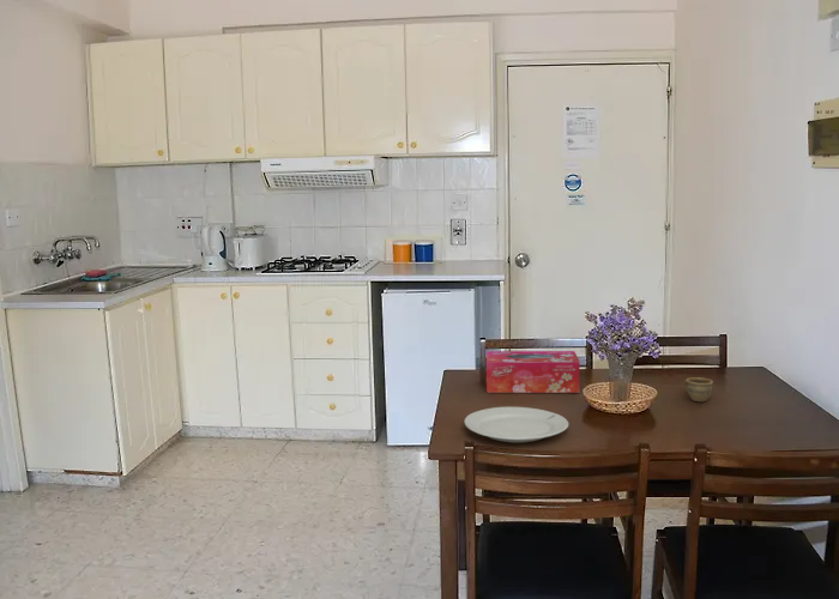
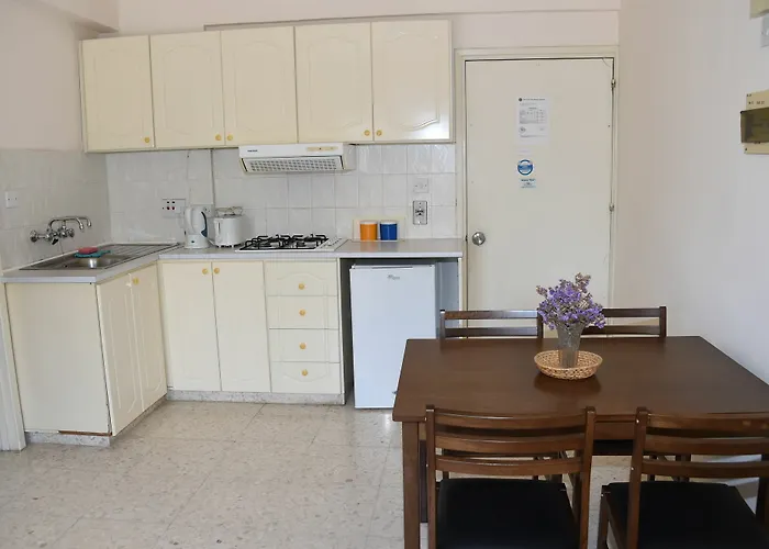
- tissue box [485,350,581,394]
- chinaware [463,406,569,443]
- cup [683,376,714,403]
